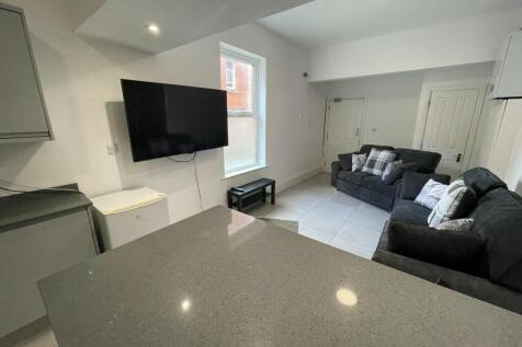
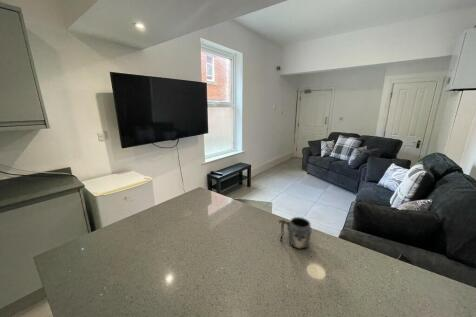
+ mug [278,216,313,250]
